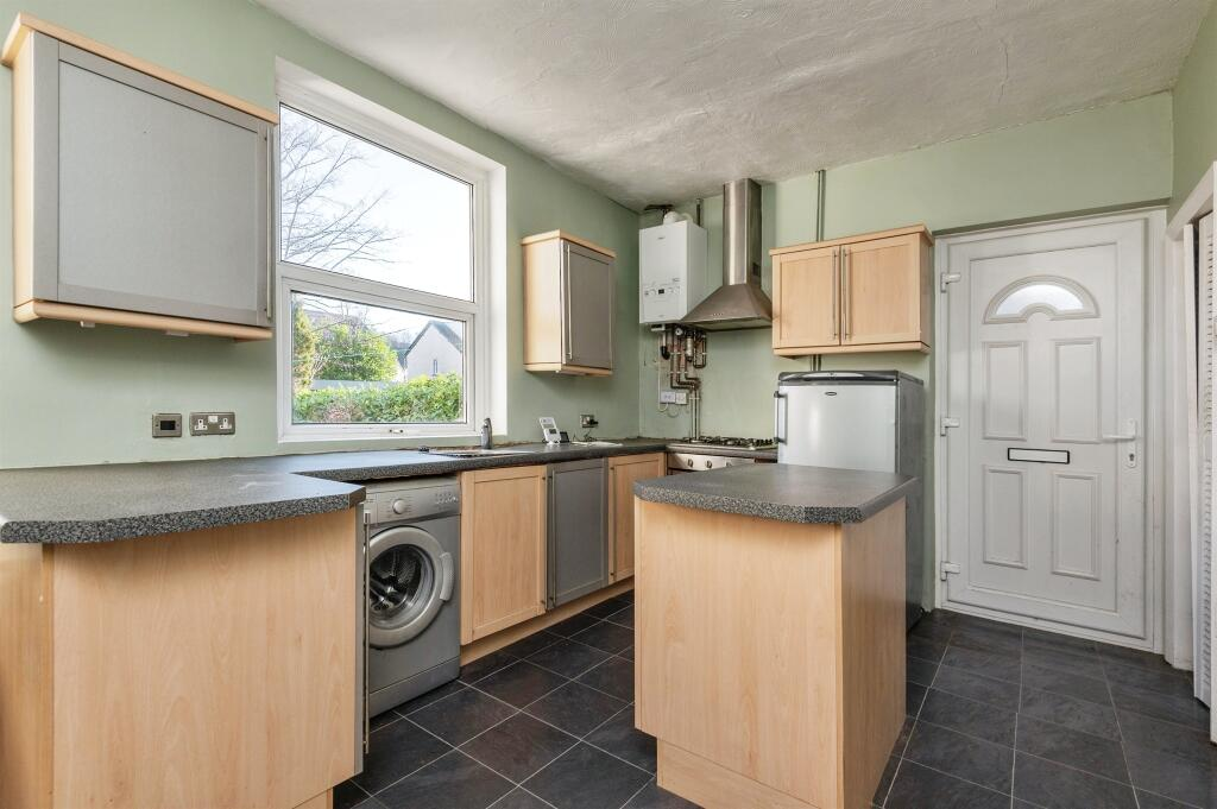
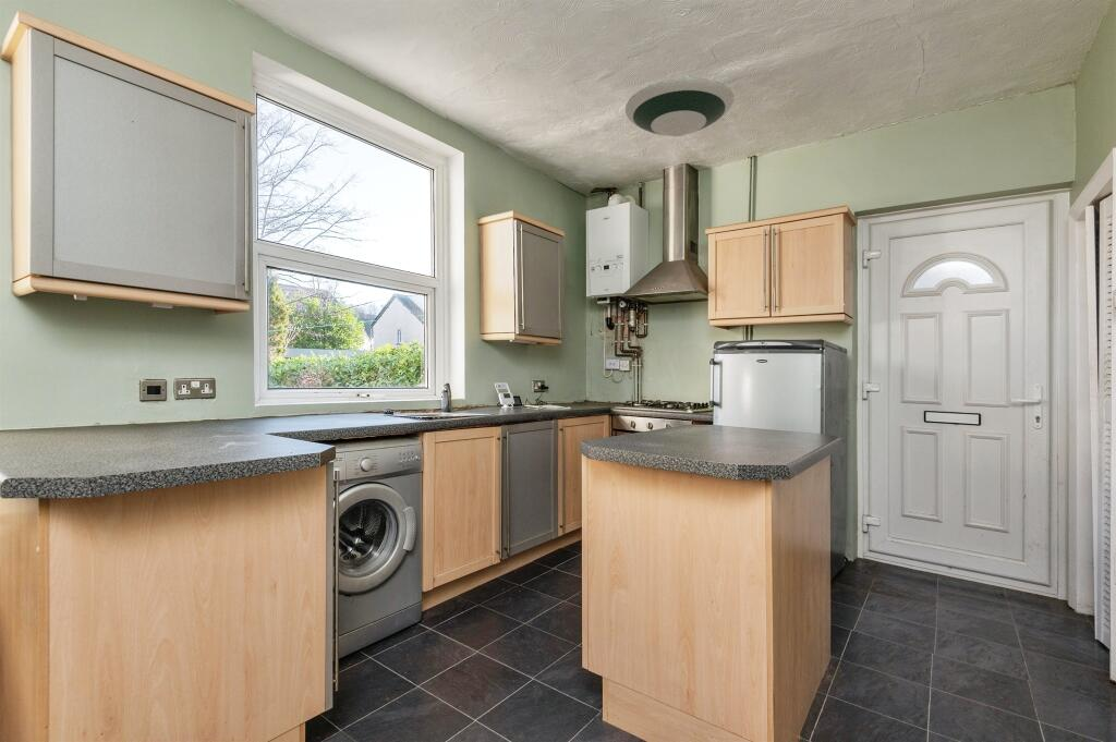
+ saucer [624,76,735,137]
